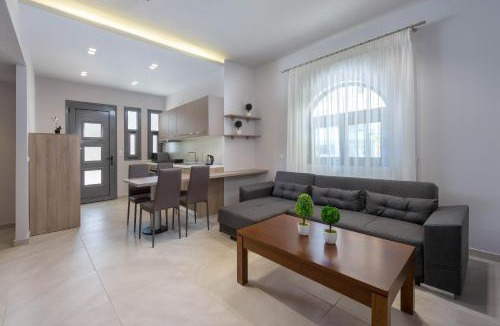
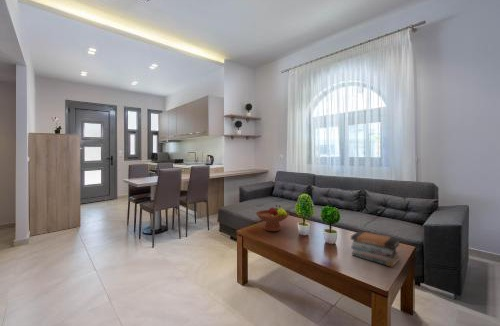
+ fruit bowl [255,204,290,232]
+ book stack [350,230,401,268]
